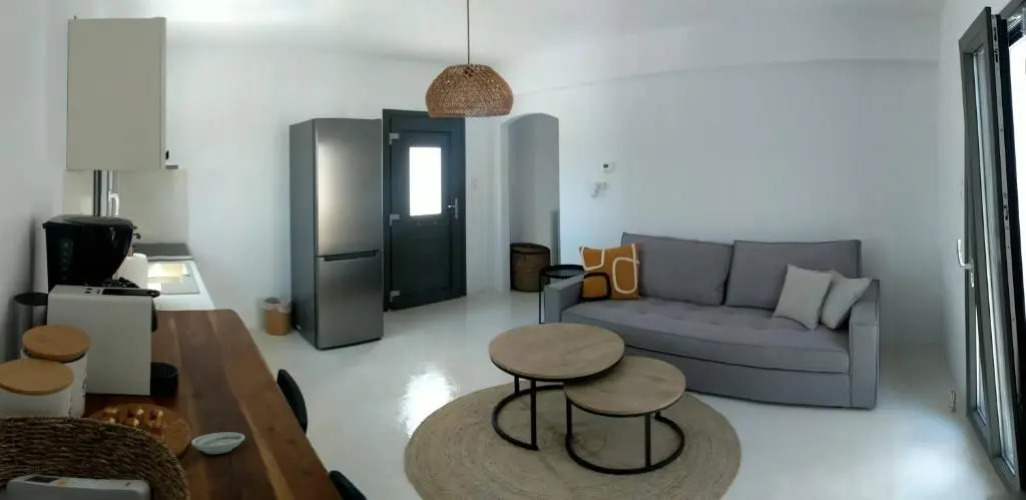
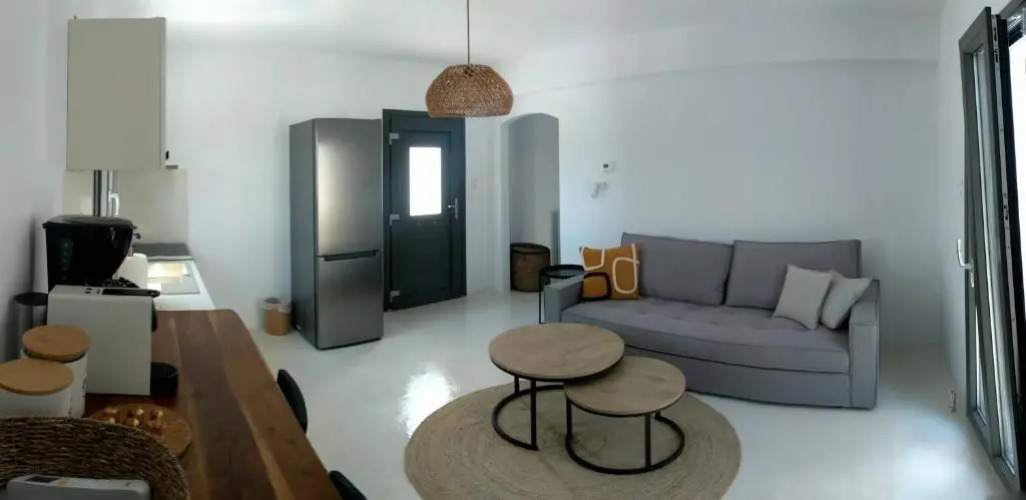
- saucer [190,431,246,455]
